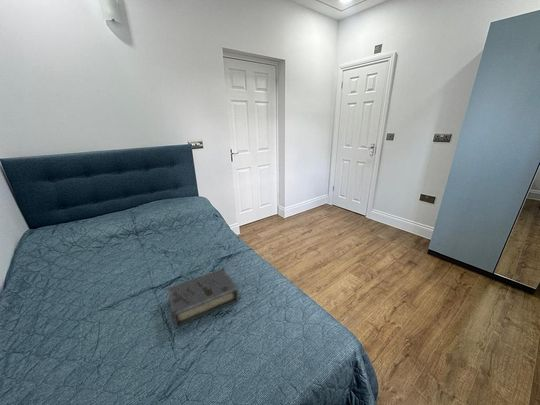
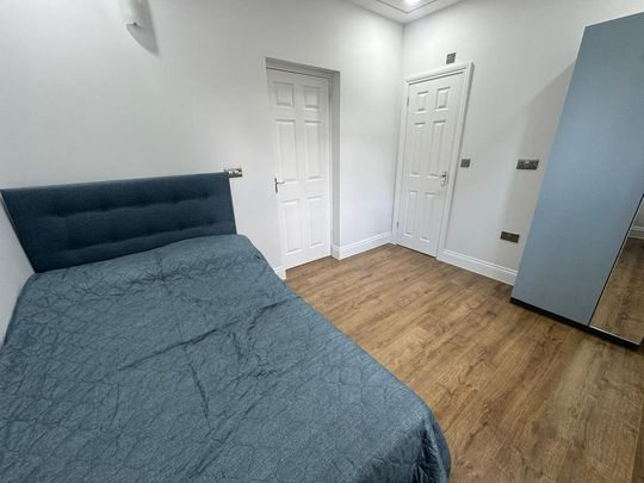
- book [166,267,239,329]
